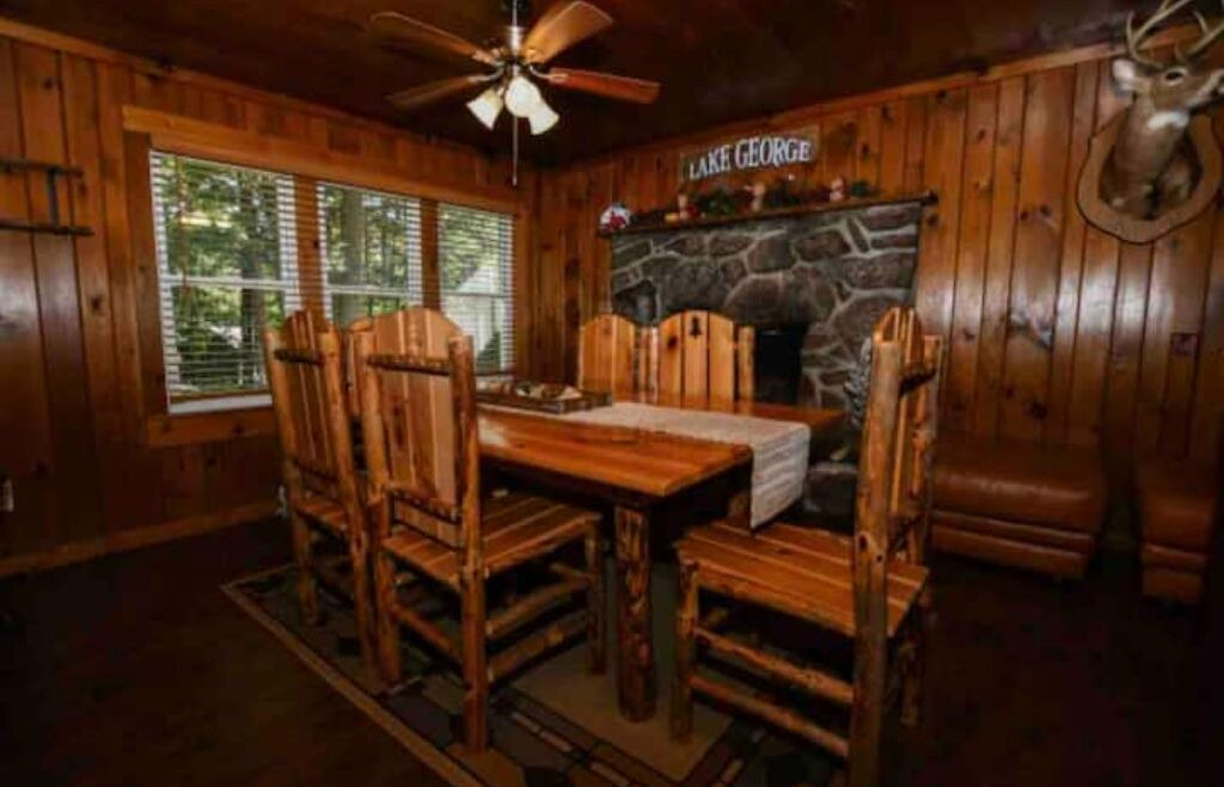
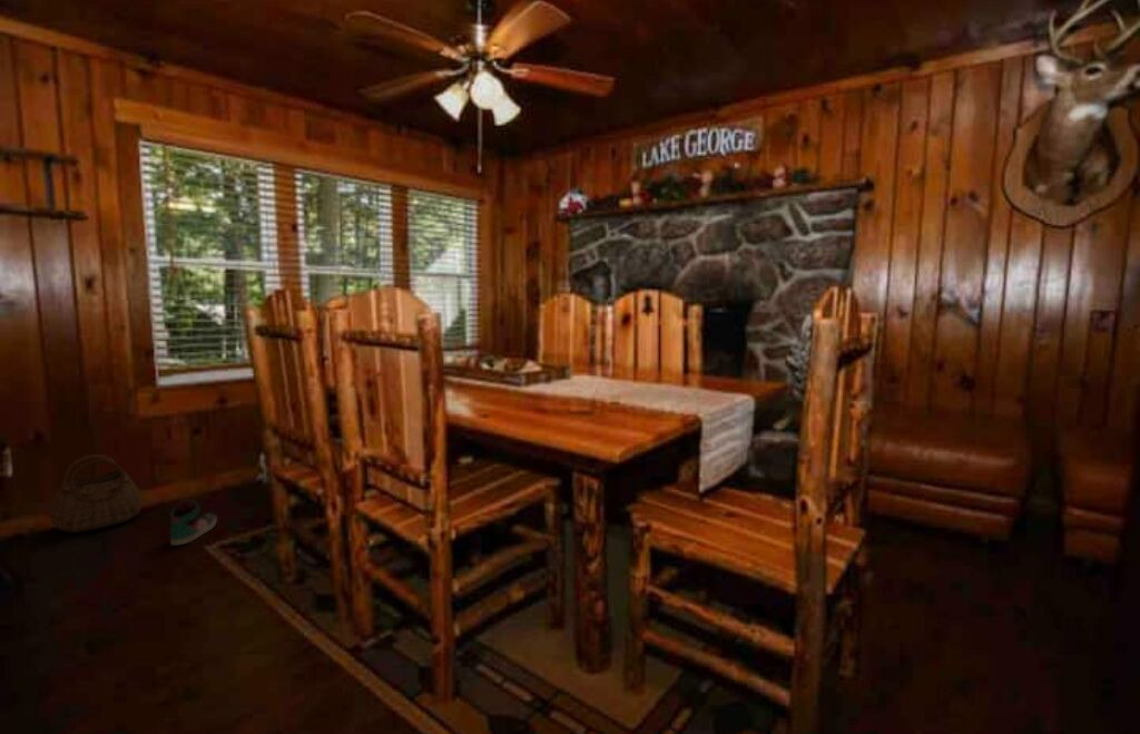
+ basket [48,453,144,534]
+ sneaker [169,498,218,547]
